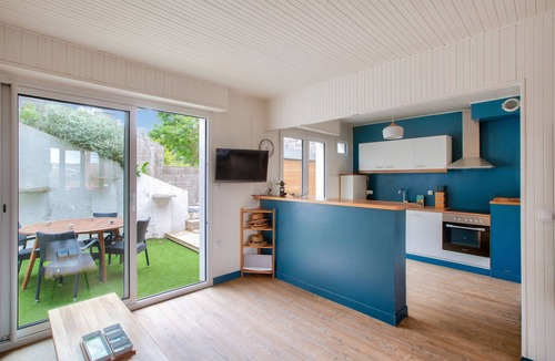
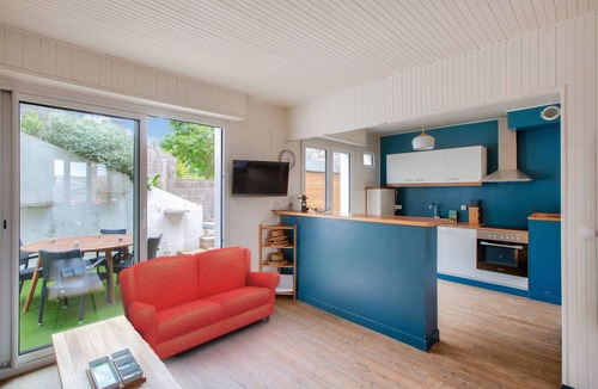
+ sofa [116,246,281,362]
